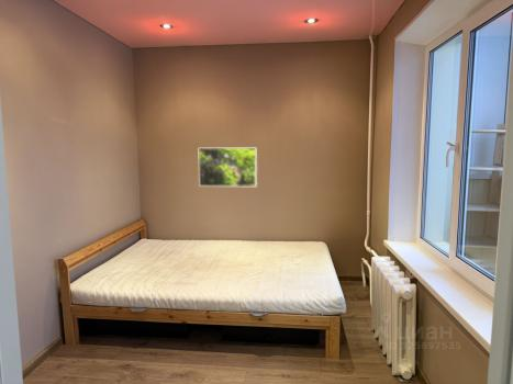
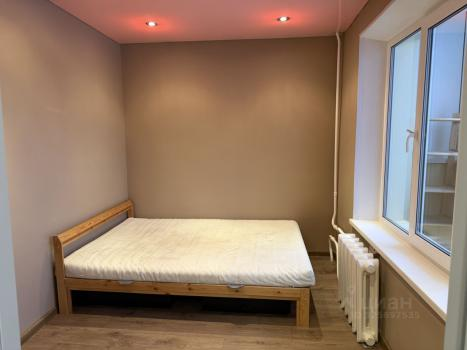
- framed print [198,147,258,188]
